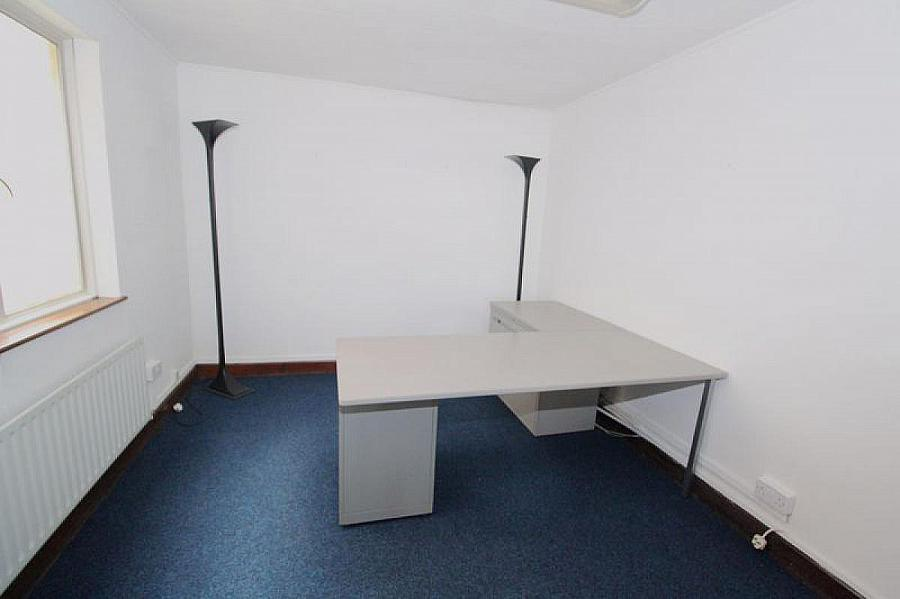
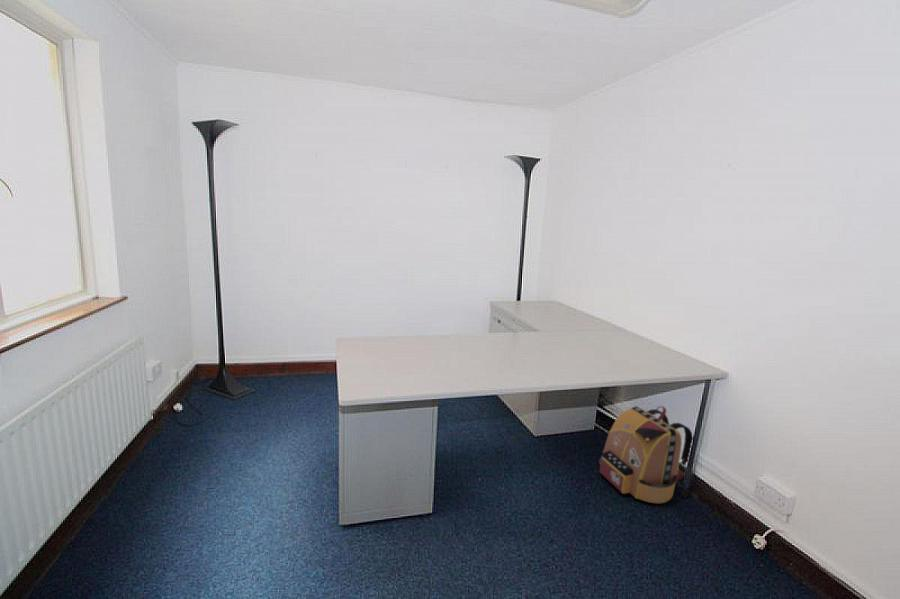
+ backpack [598,405,694,504]
